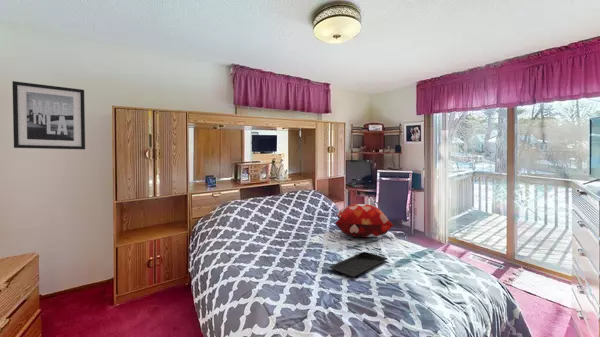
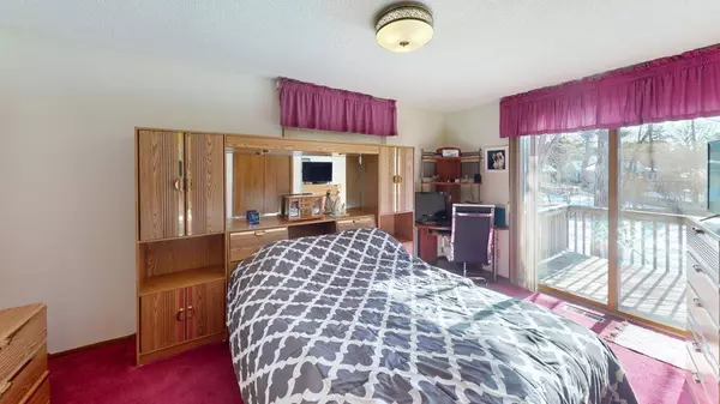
- decorative pillow [334,203,394,238]
- serving tray [328,251,389,278]
- wall art [11,80,86,150]
